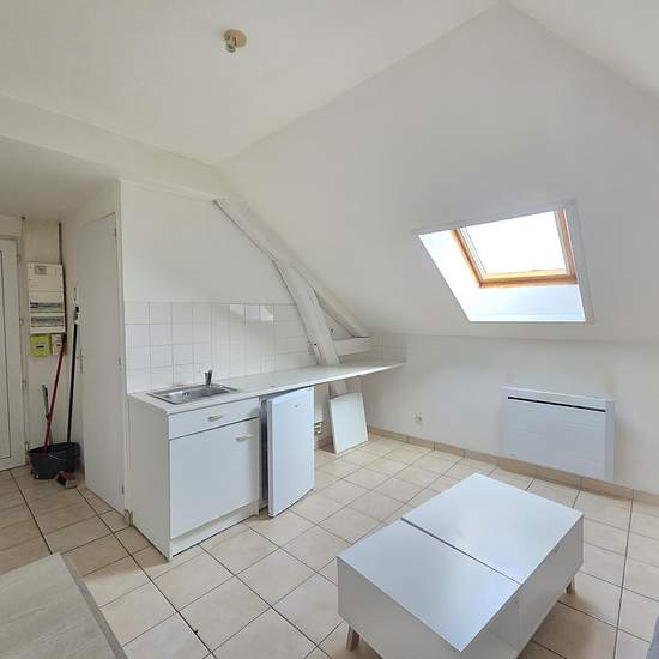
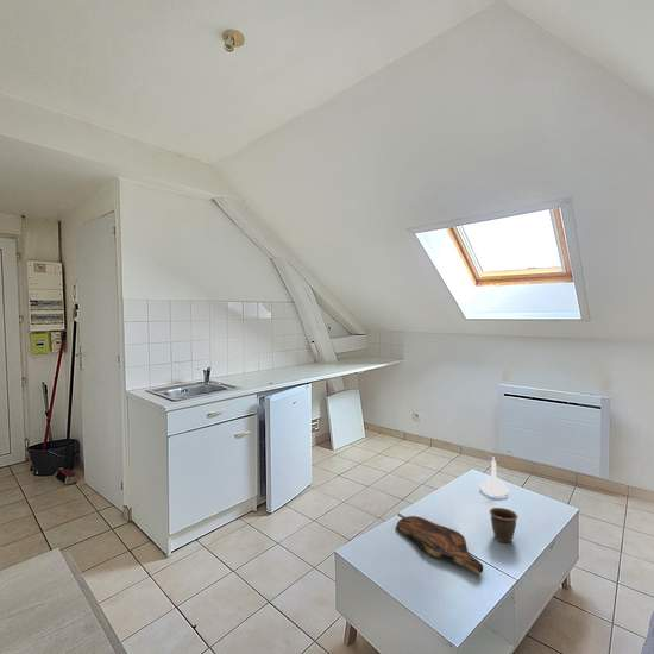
+ candle holder [478,457,510,497]
+ mug [489,507,518,543]
+ cutting board [396,515,484,574]
